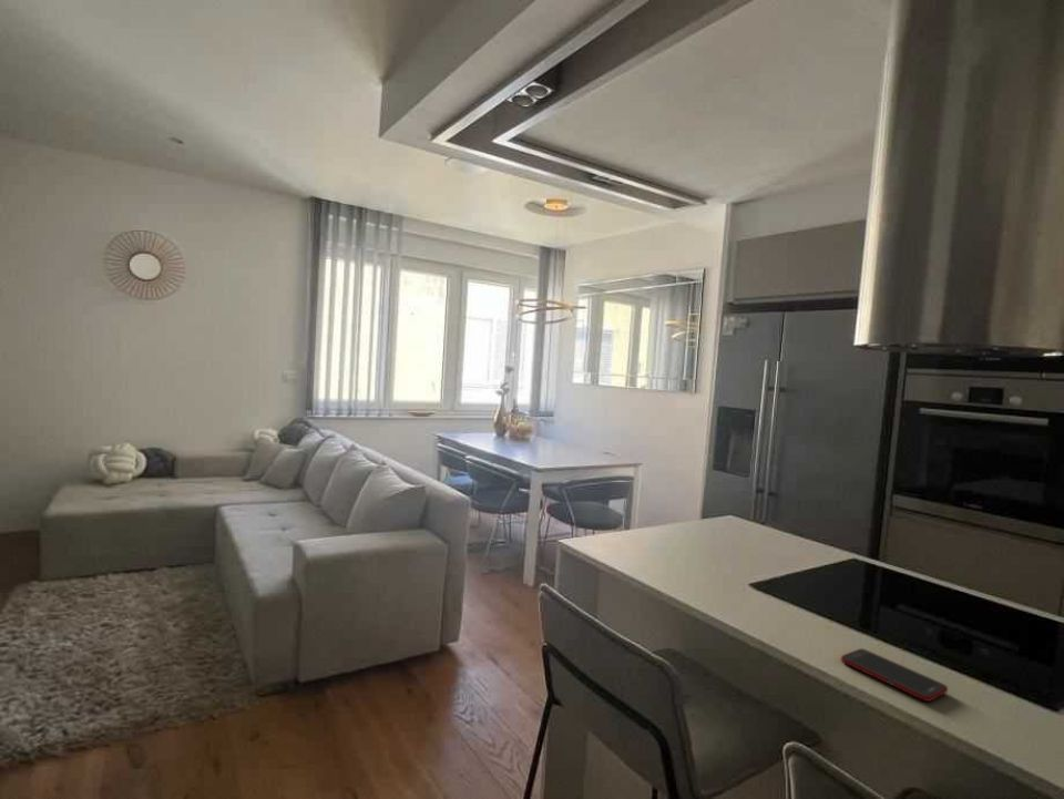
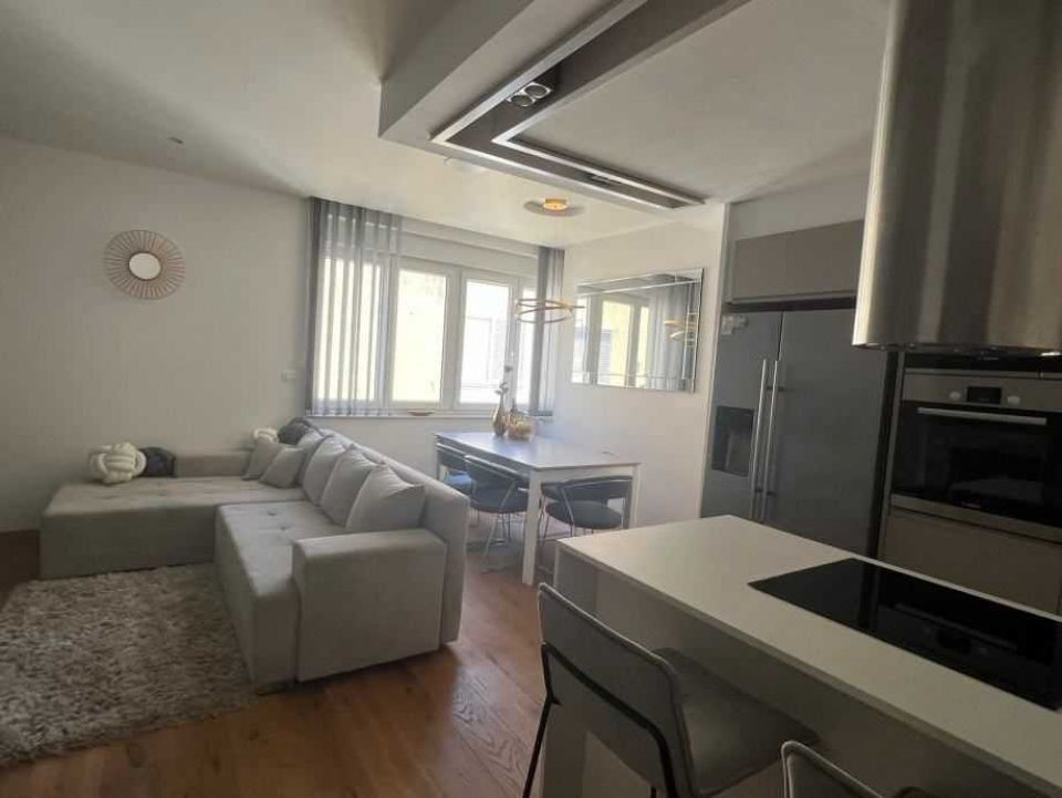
- cell phone [840,647,949,703]
